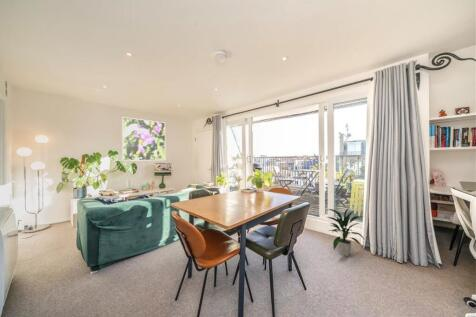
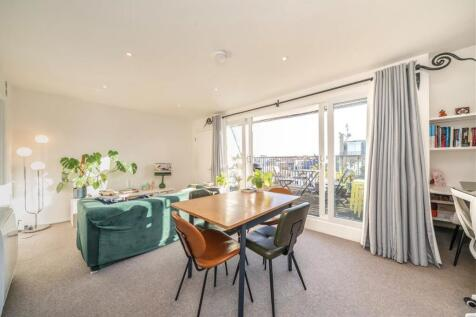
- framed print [121,116,166,162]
- indoor plant [326,208,365,257]
